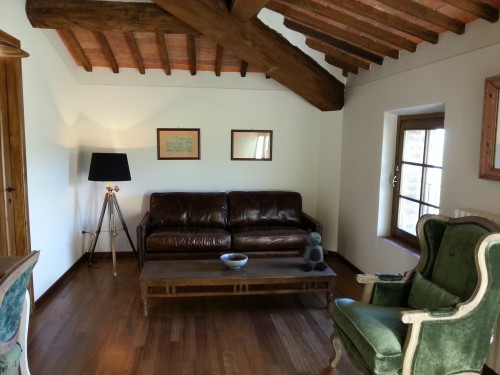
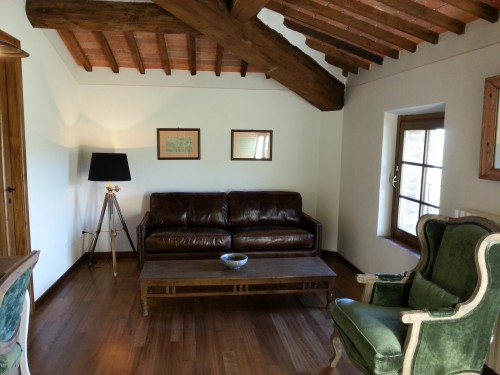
- teddy bear [297,228,329,271]
